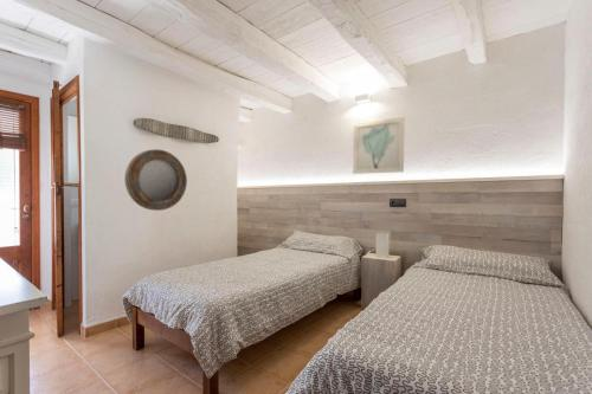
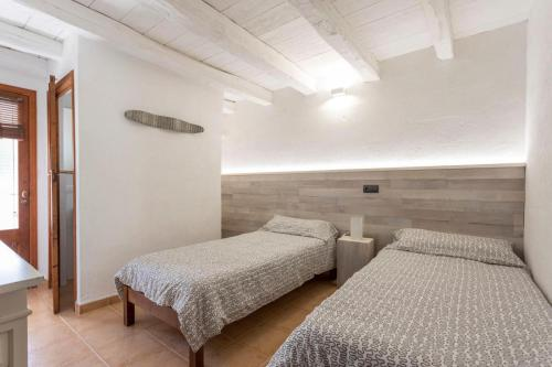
- home mirror [123,148,188,212]
- wall art [352,116,406,175]
